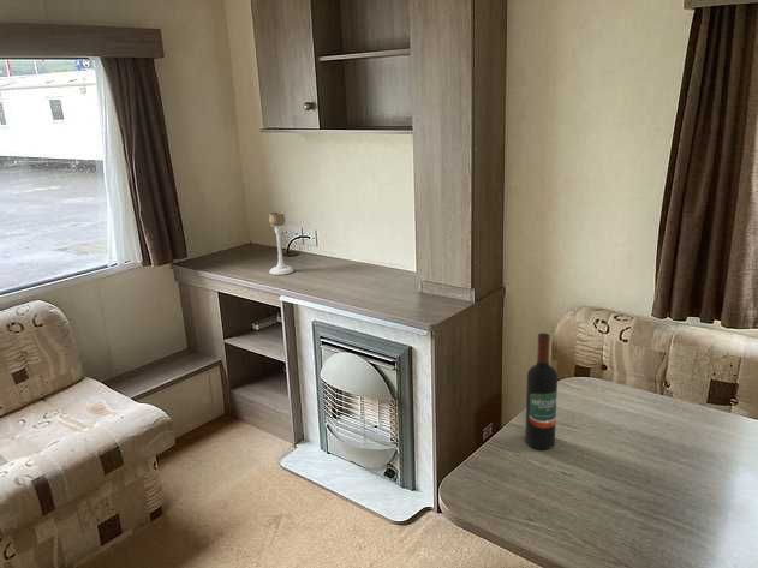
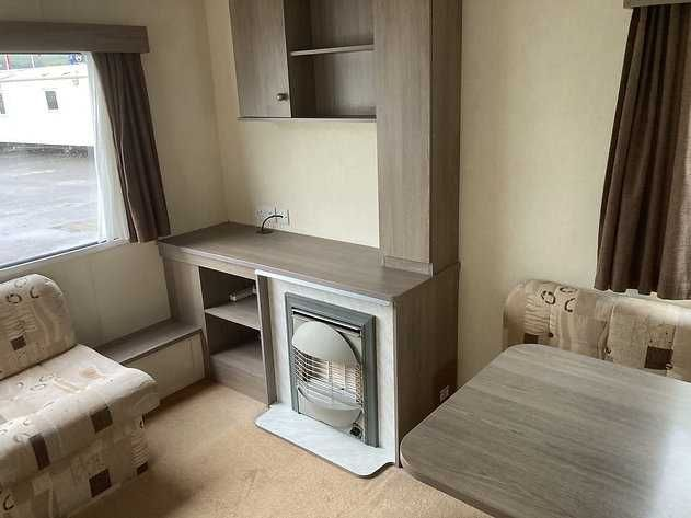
- wine bottle [524,331,559,450]
- candle holder [268,211,296,276]
